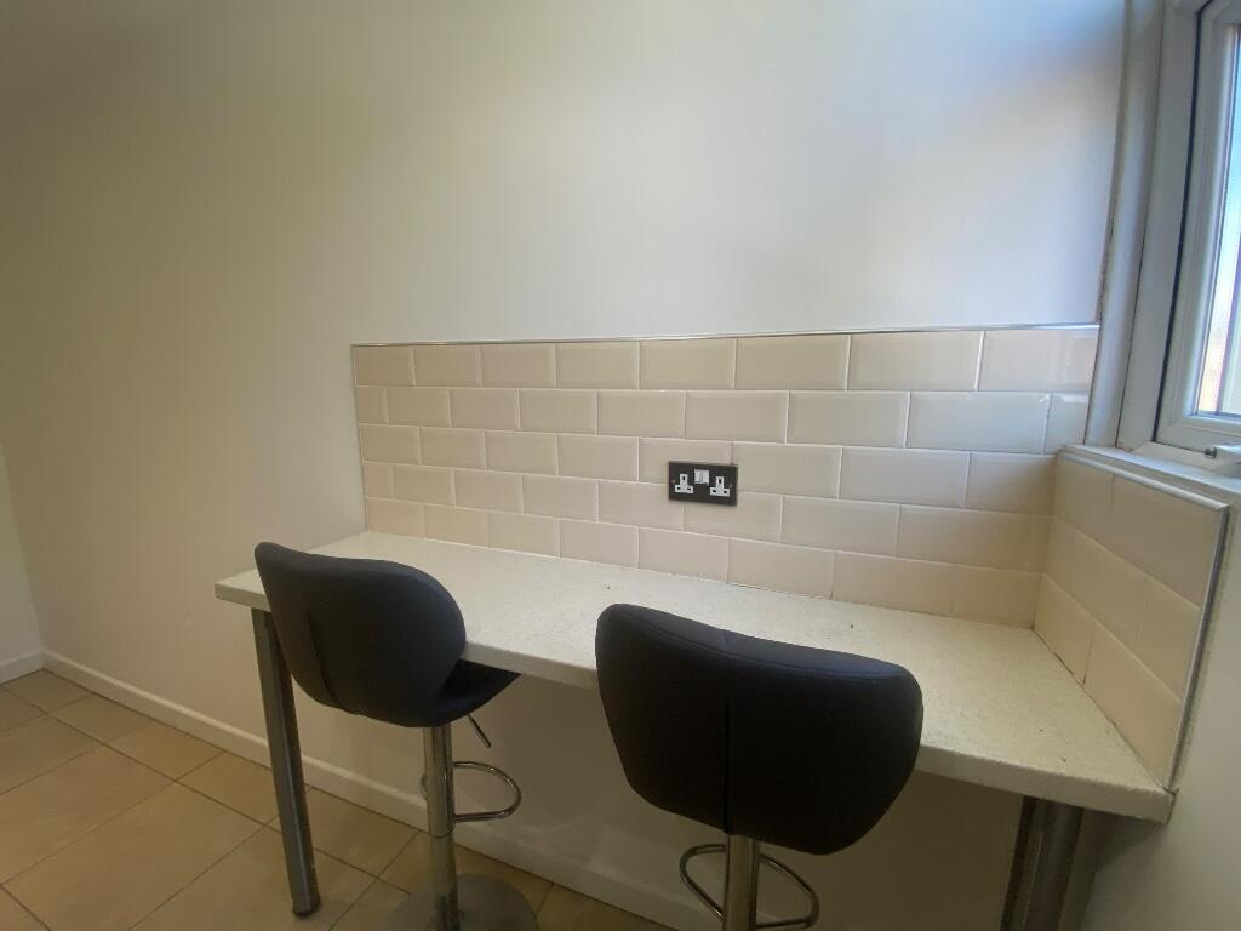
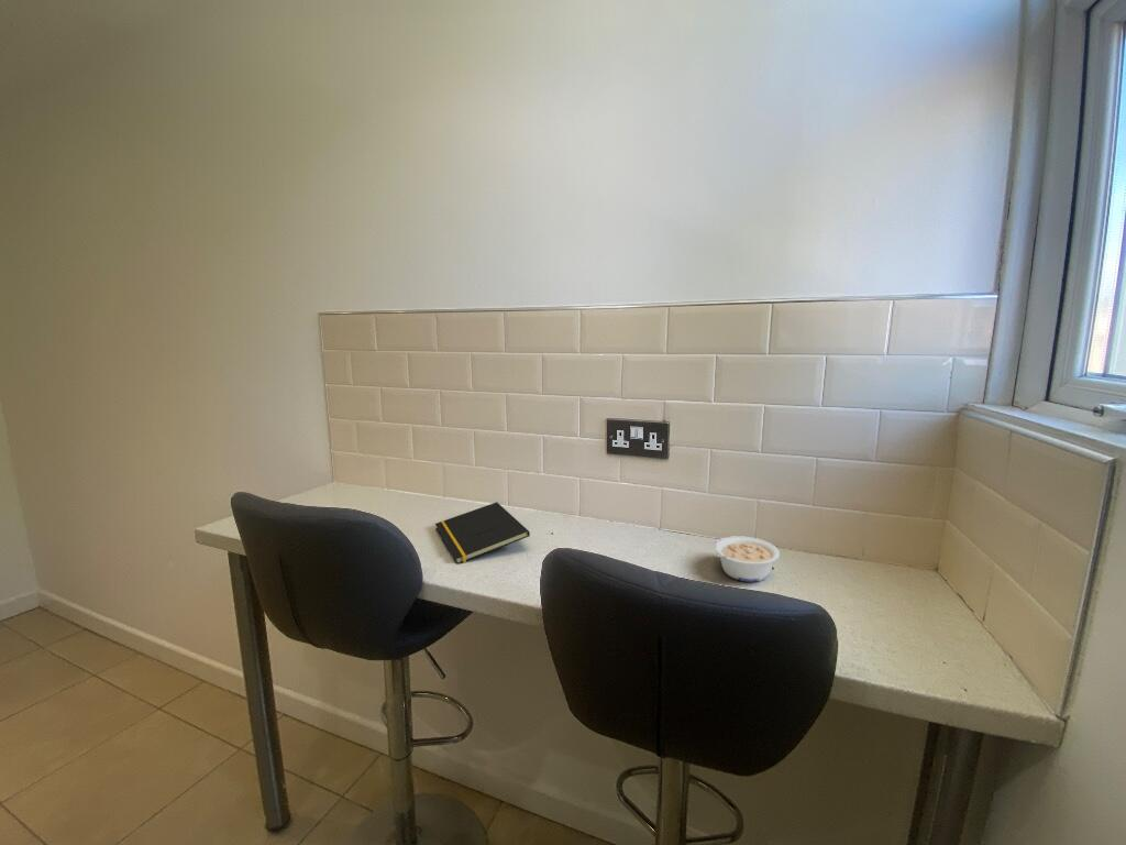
+ legume [714,535,781,583]
+ notepad [434,501,531,566]
